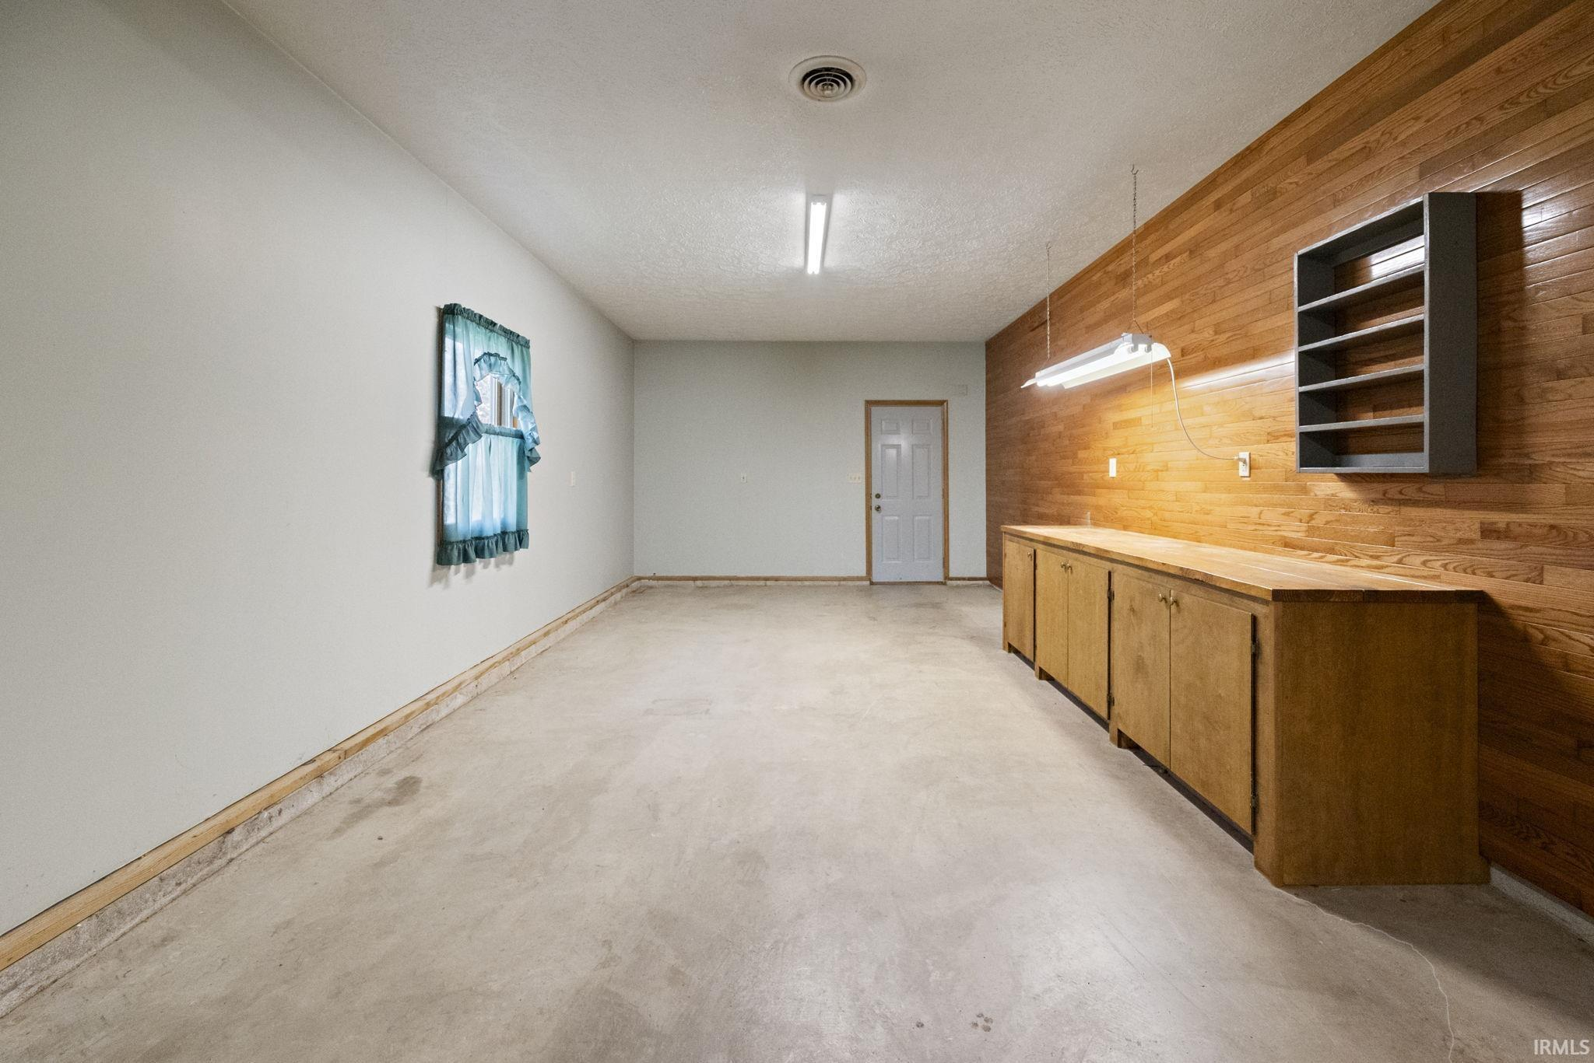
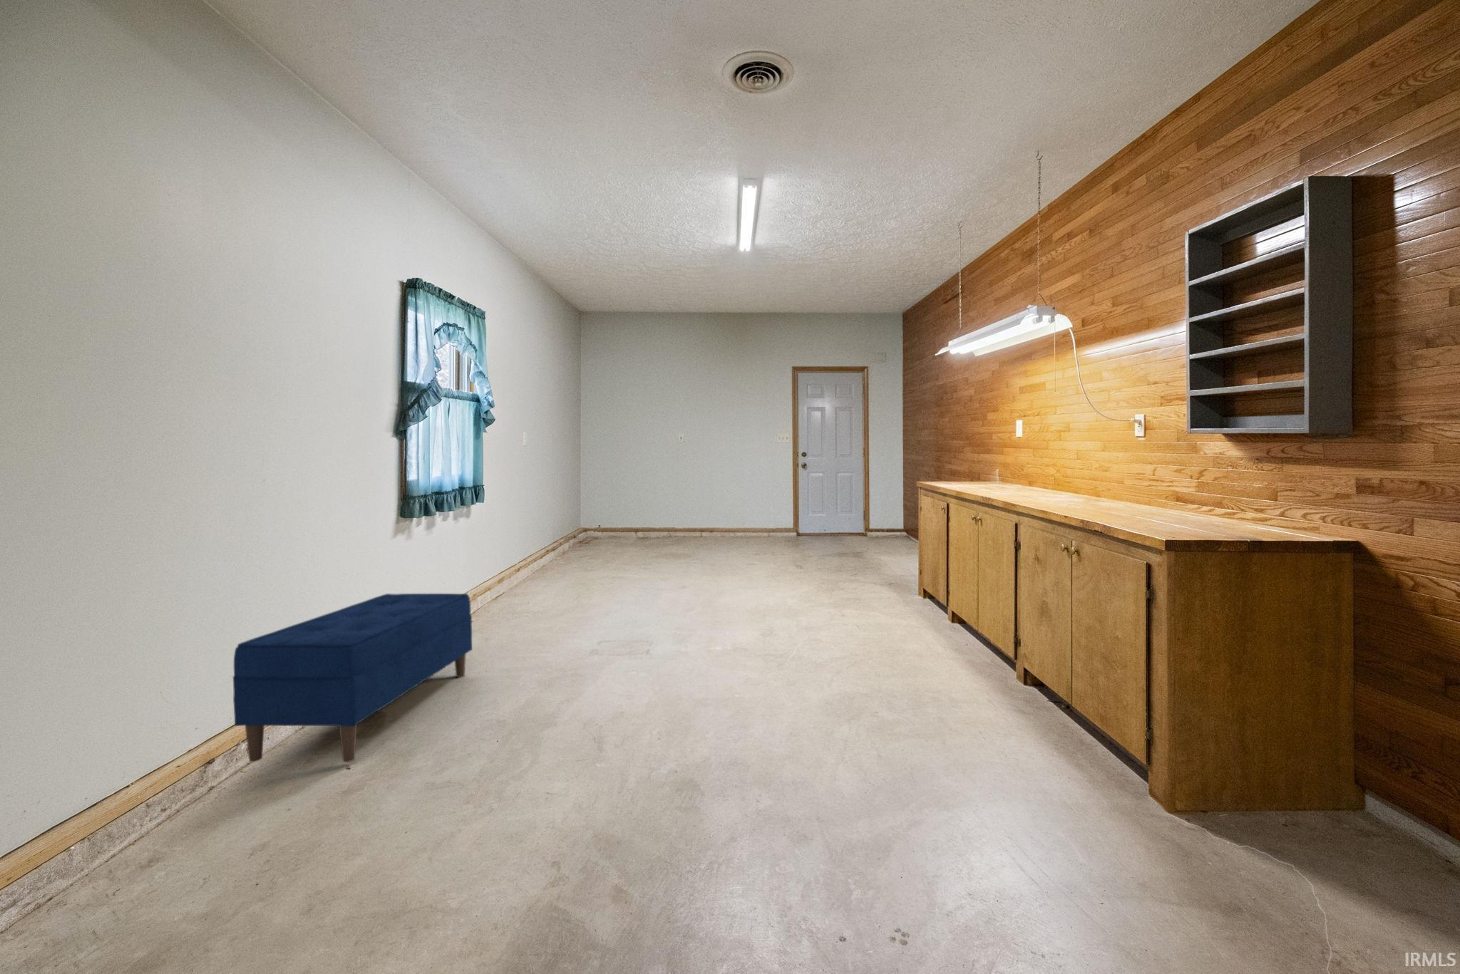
+ bench [233,592,473,763]
